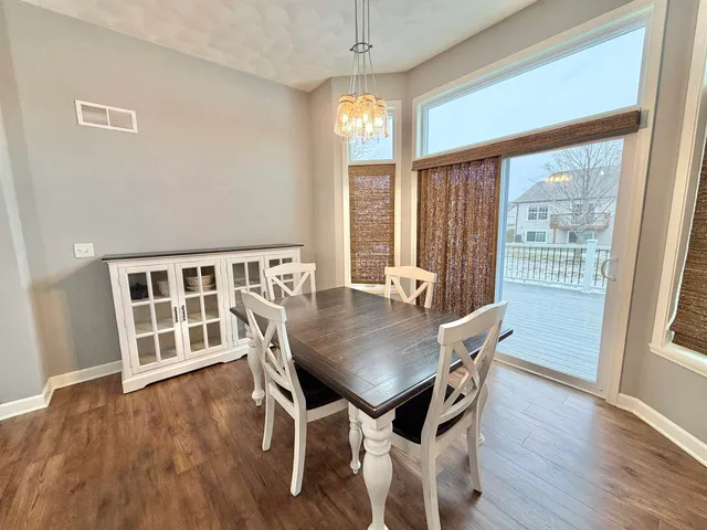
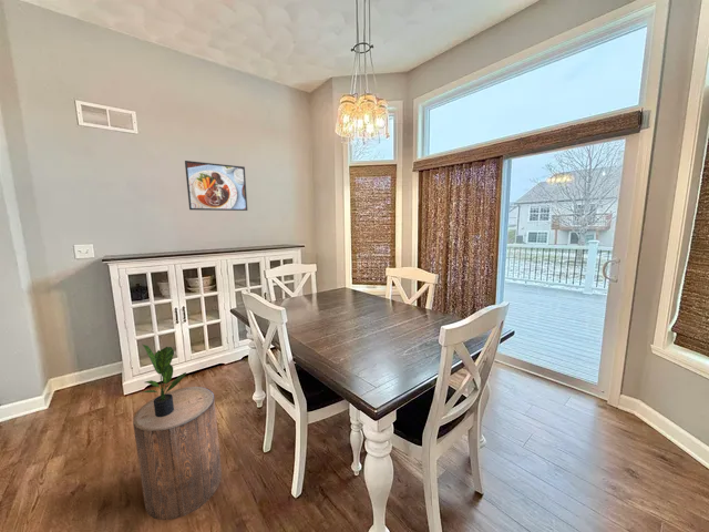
+ potted plant [142,344,187,417]
+ stool [132,386,223,521]
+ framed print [184,160,248,212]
